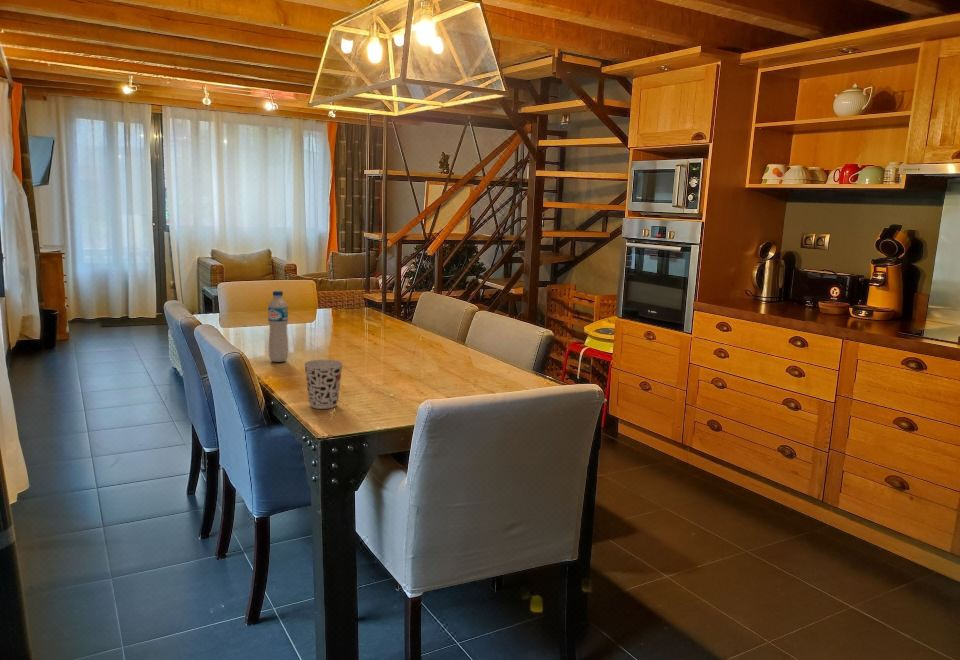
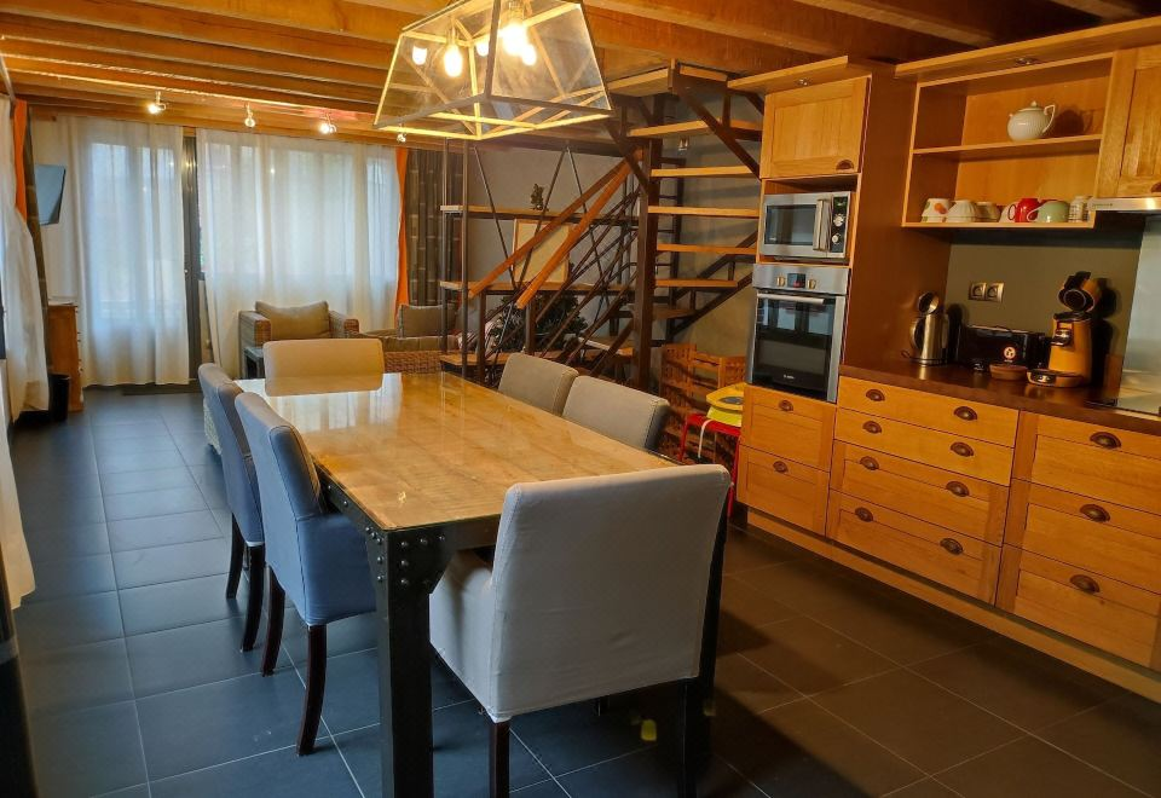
- cup [303,359,344,410]
- water bottle [267,290,289,363]
